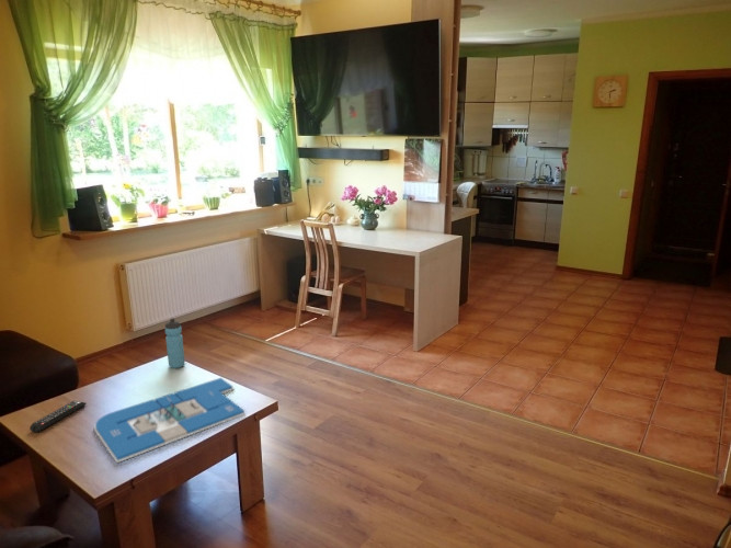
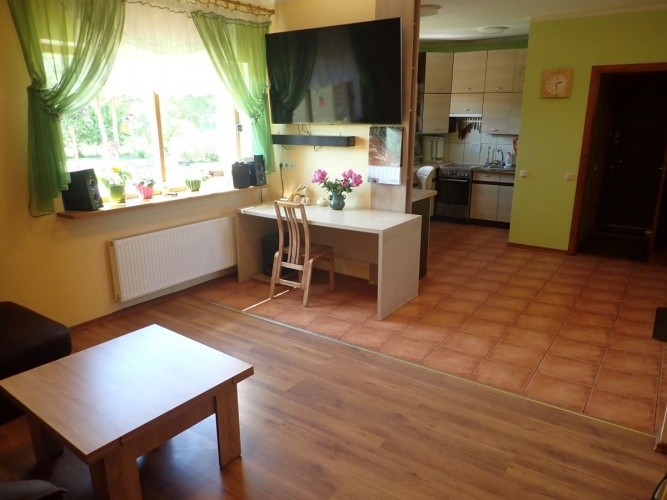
- remote control [28,400,88,433]
- board game [93,377,247,464]
- water bottle [164,317,186,369]
